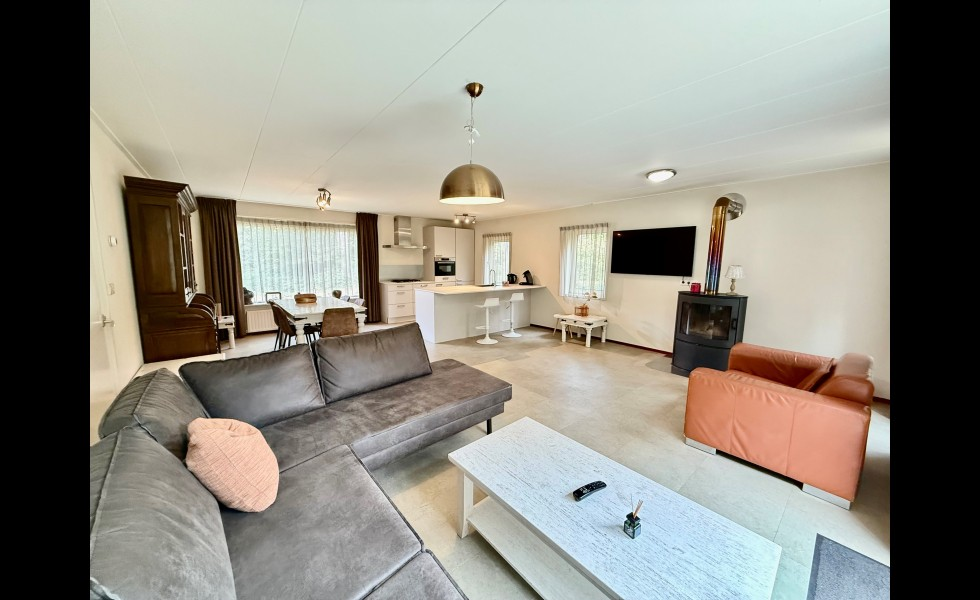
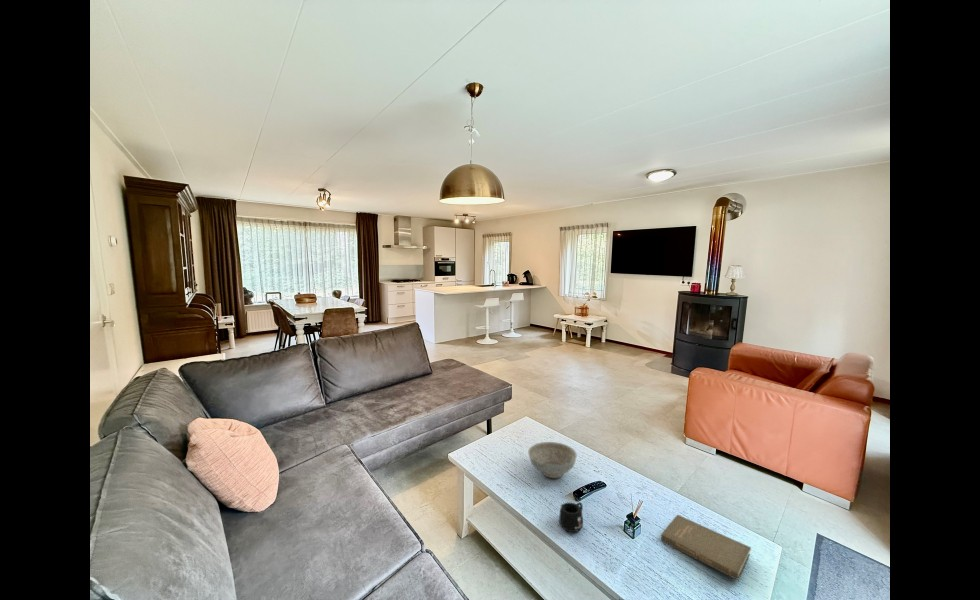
+ decorative bowl [527,441,578,479]
+ mug [558,501,584,533]
+ book [660,514,752,582]
